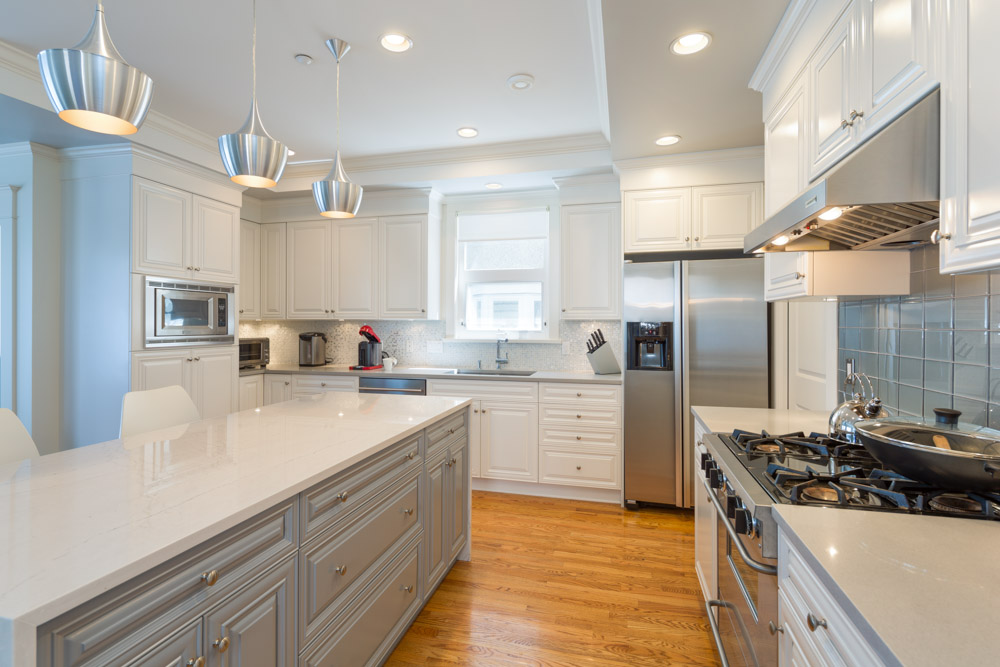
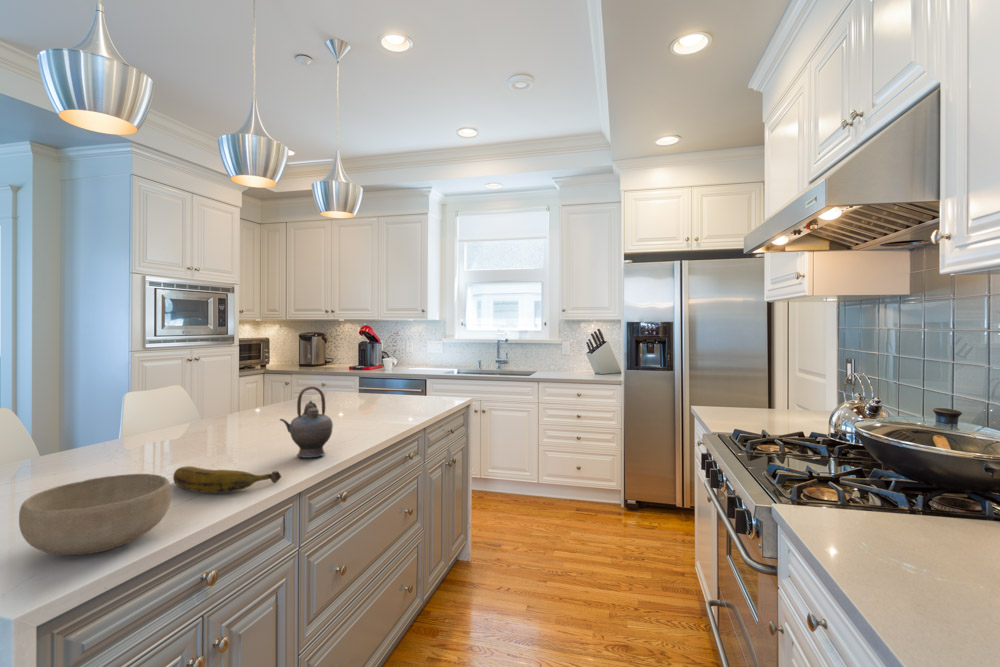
+ bowl [18,473,172,556]
+ banana [172,465,283,494]
+ teapot [279,385,334,459]
